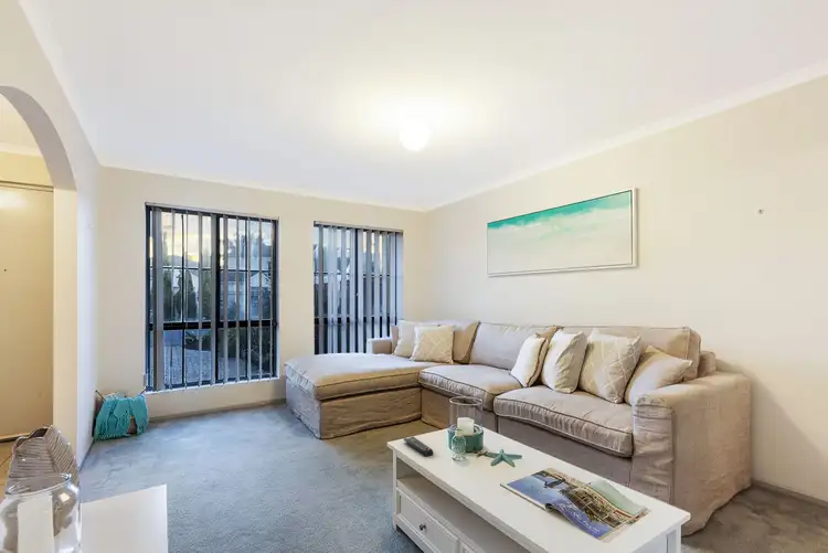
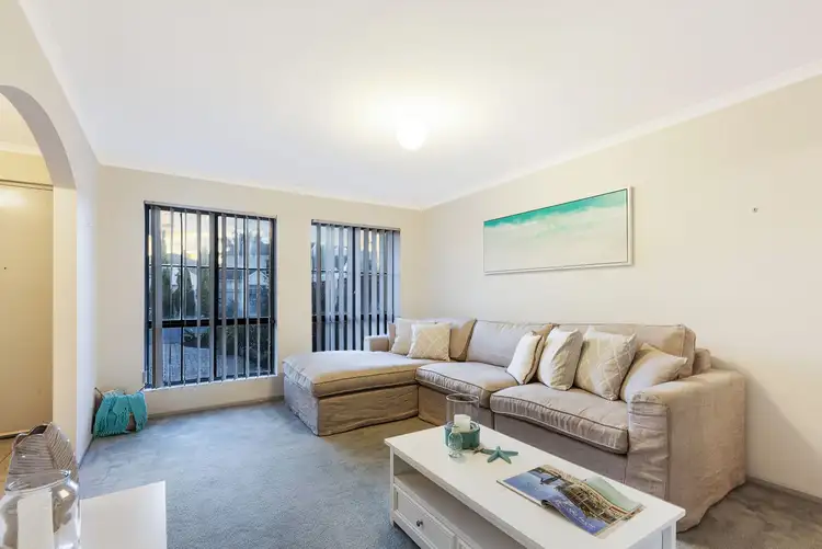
- remote control [403,436,434,458]
